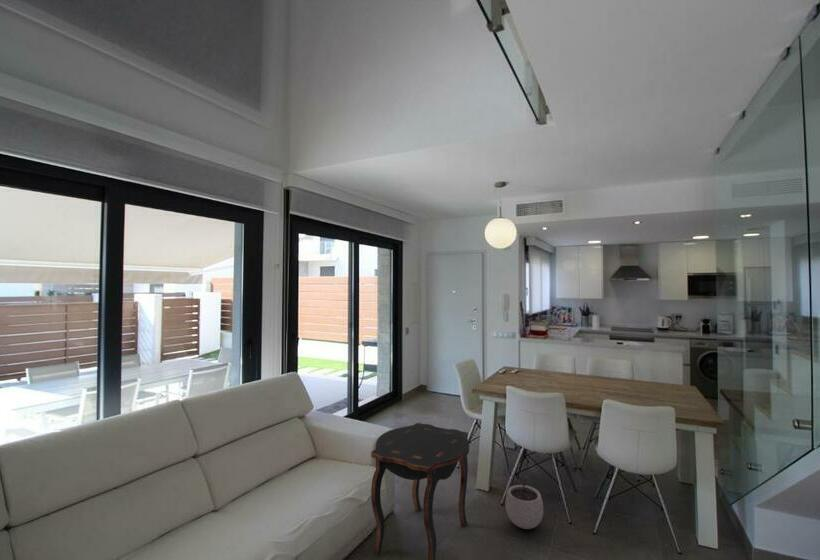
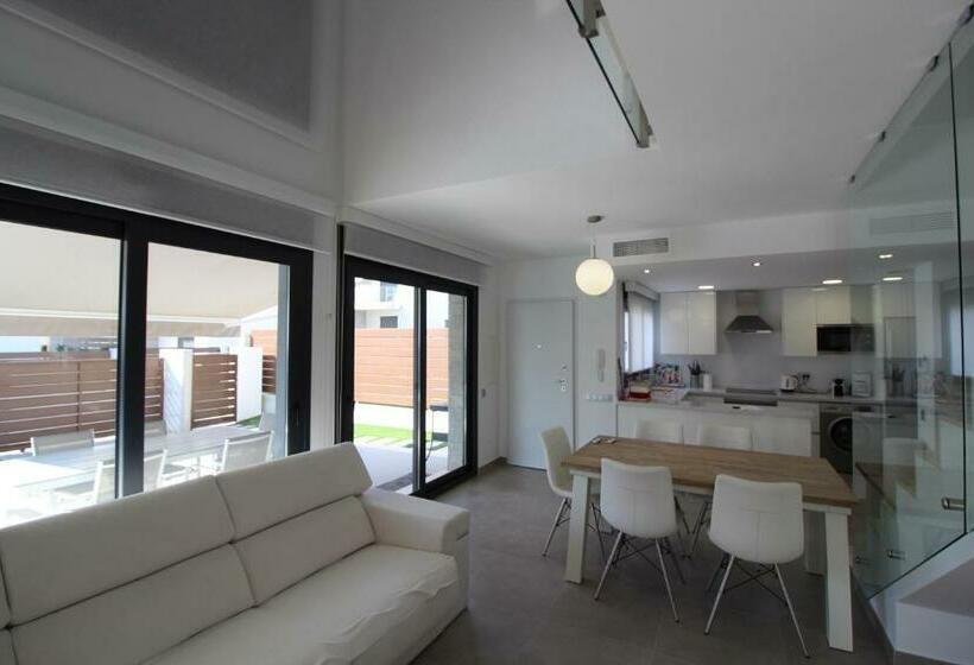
- side table [370,422,470,560]
- plant pot [505,479,544,530]
